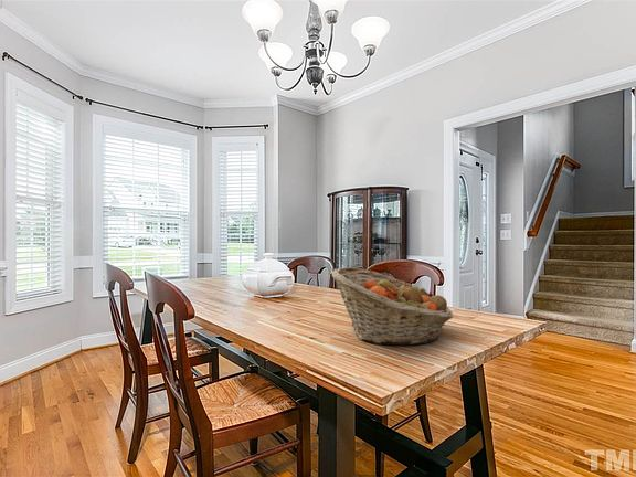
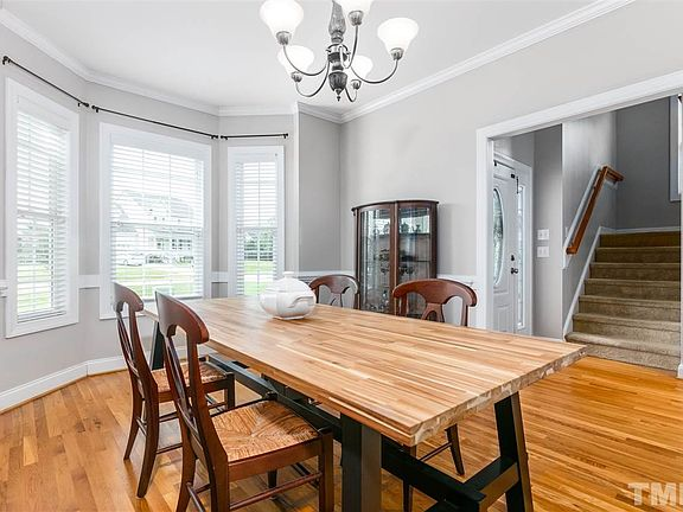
- fruit basket [330,266,454,347]
